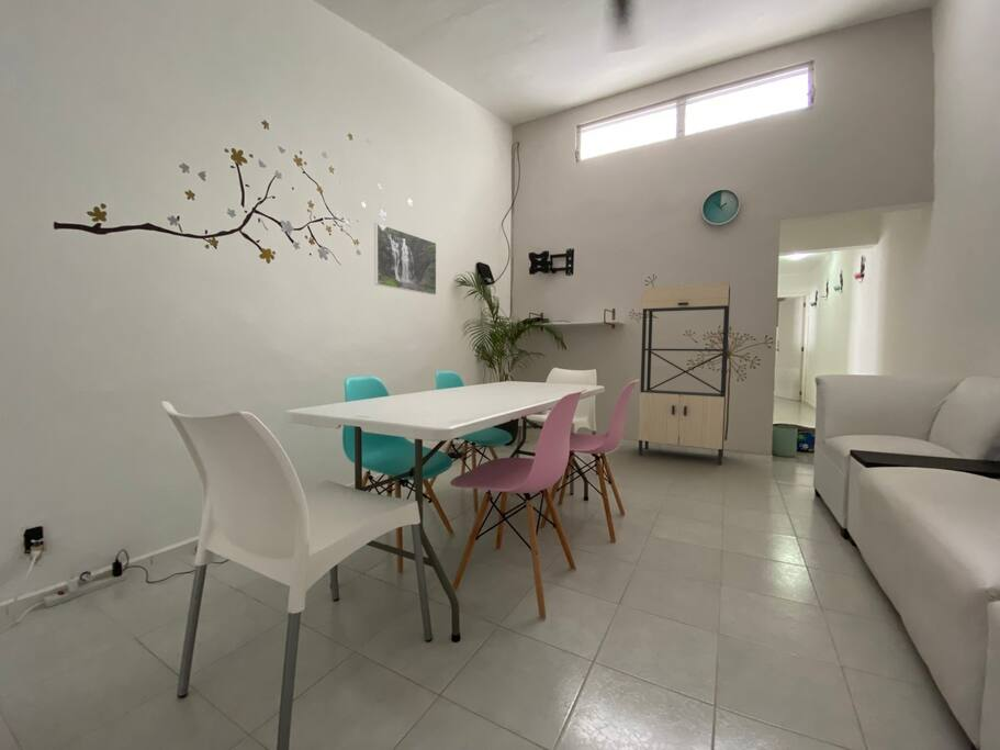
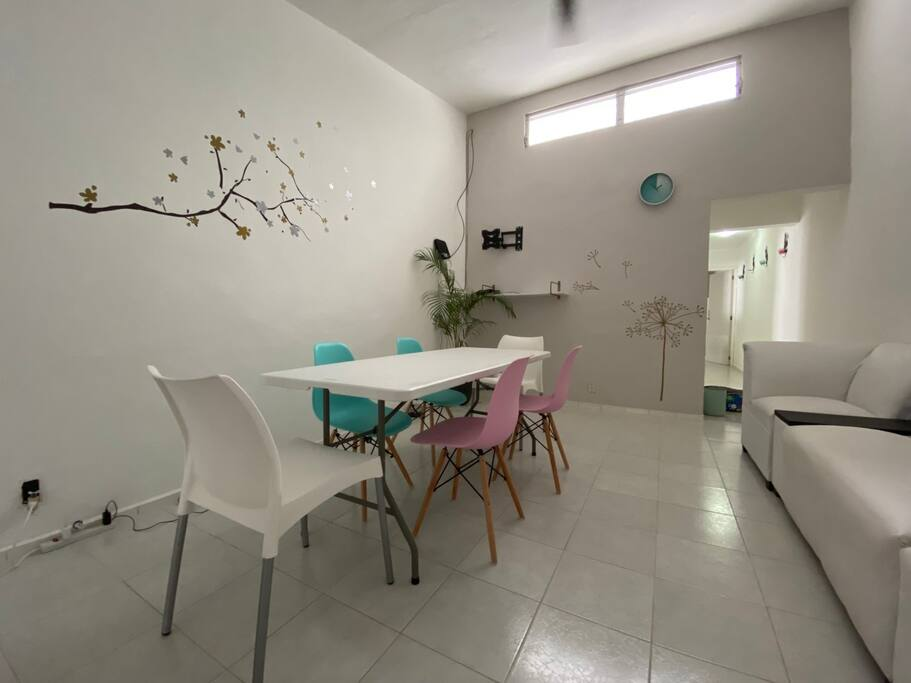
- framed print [373,222,437,296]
- shelving unit [638,282,731,466]
